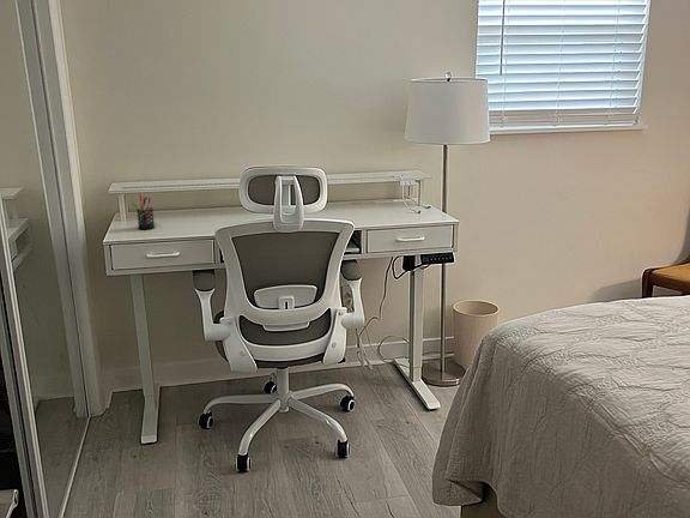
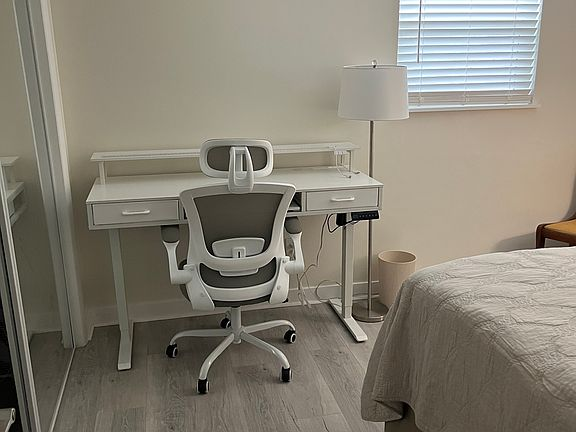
- pen holder [131,193,156,230]
